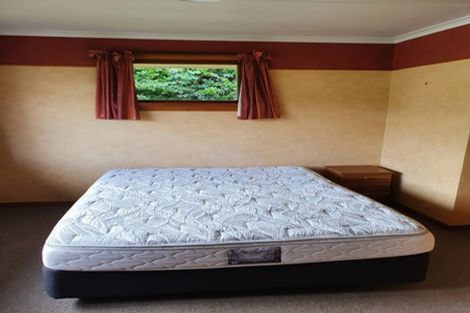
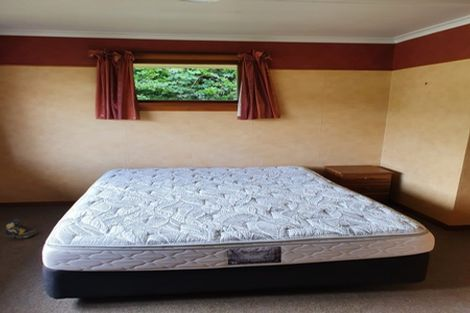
+ shoe [4,217,37,240]
